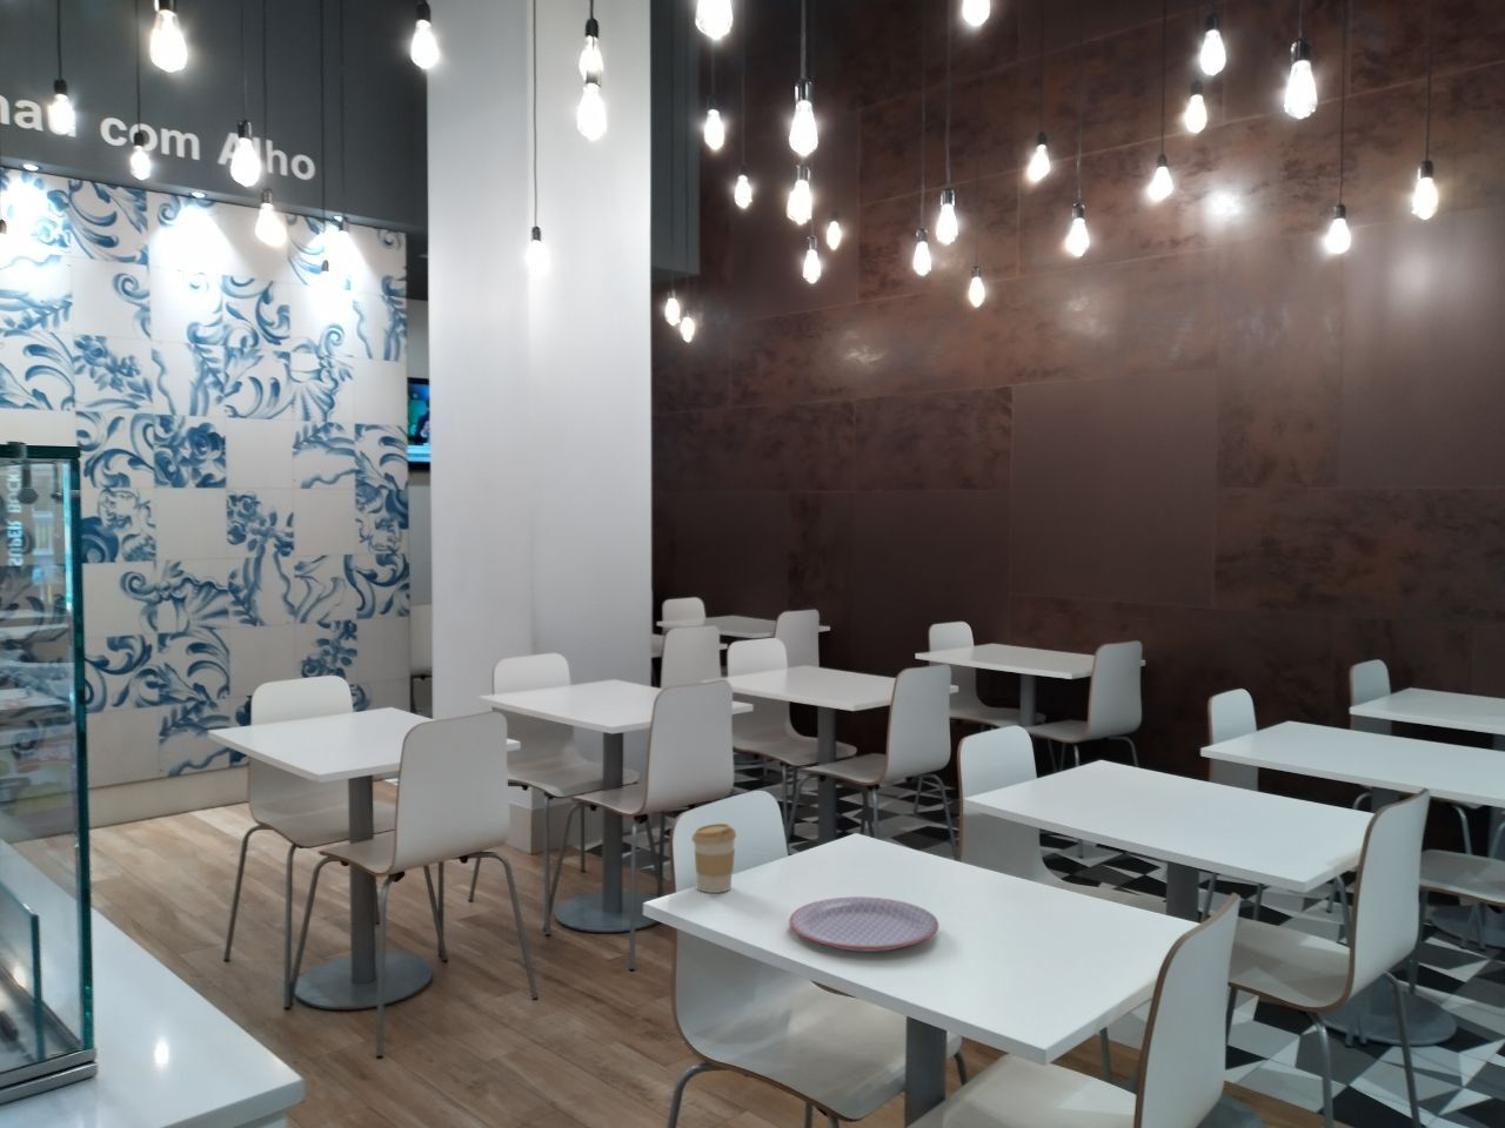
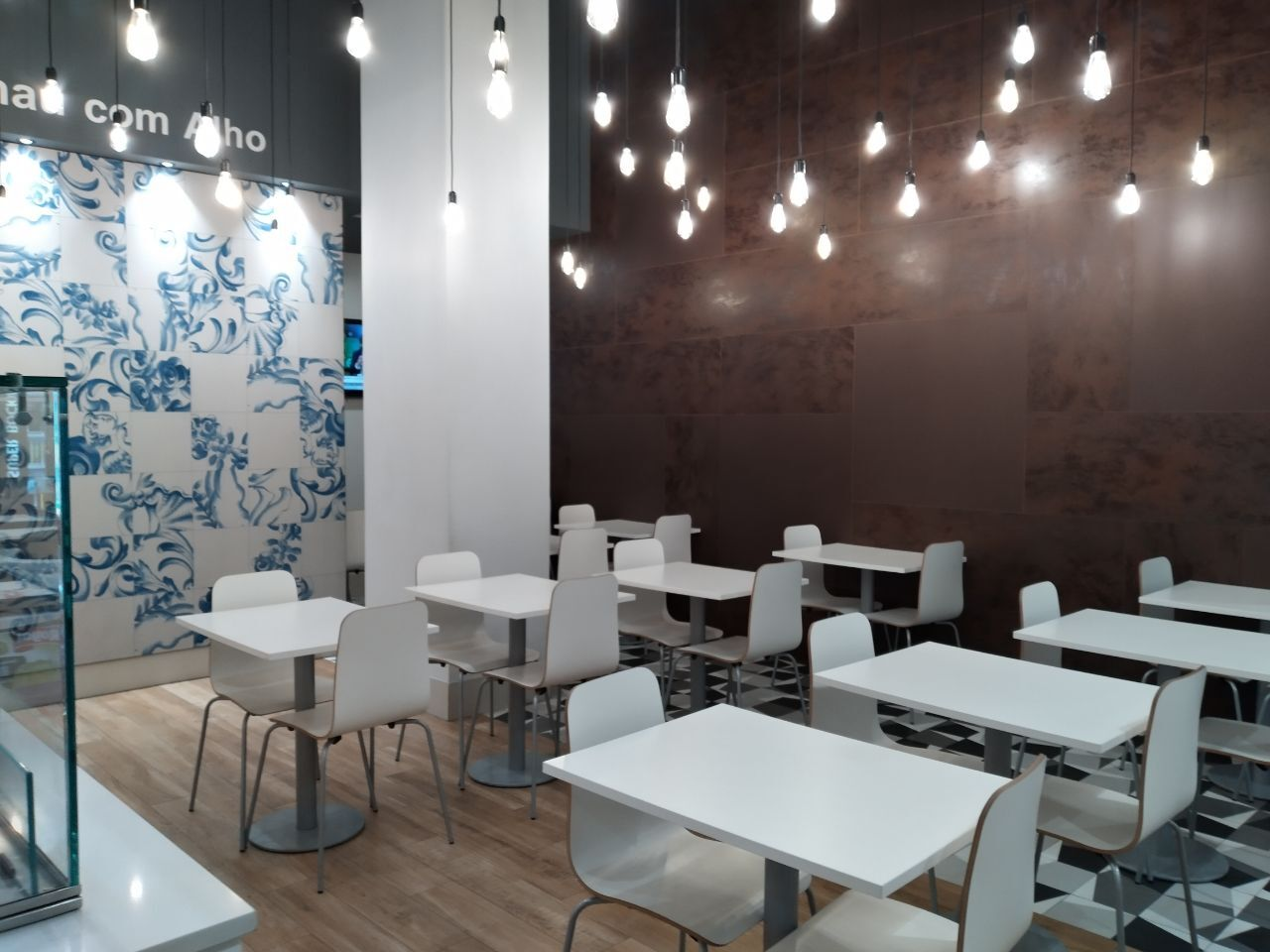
- coffee cup [690,822,737,895]
- plate [788,896,940,953]
